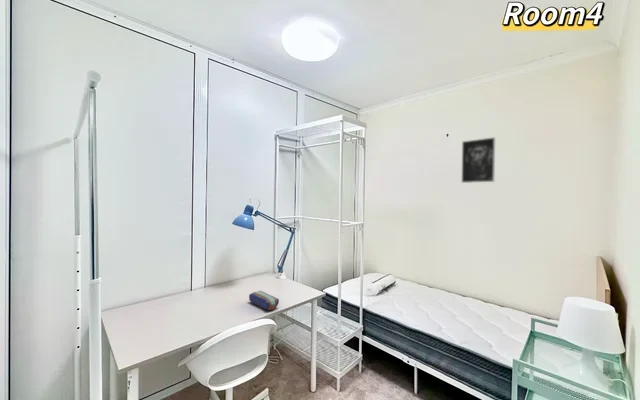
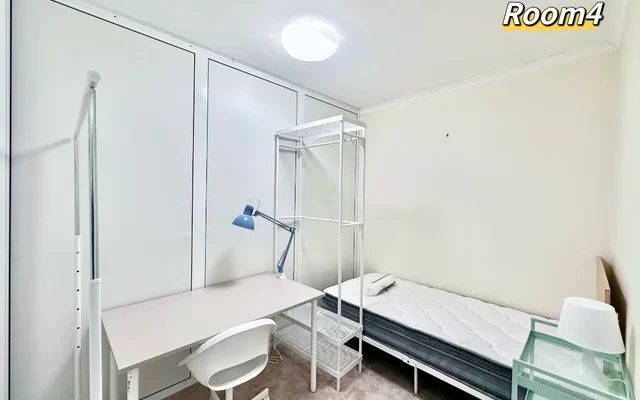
- pencil case [248,290,280,312]
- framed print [460,136,496,184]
